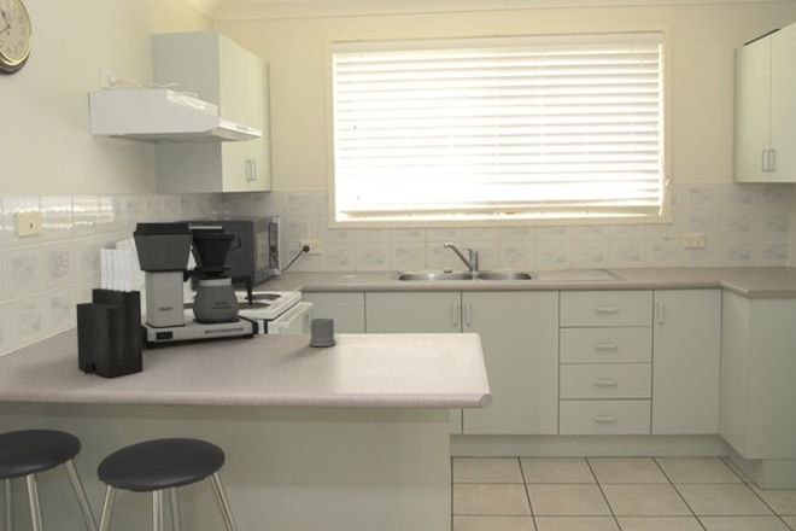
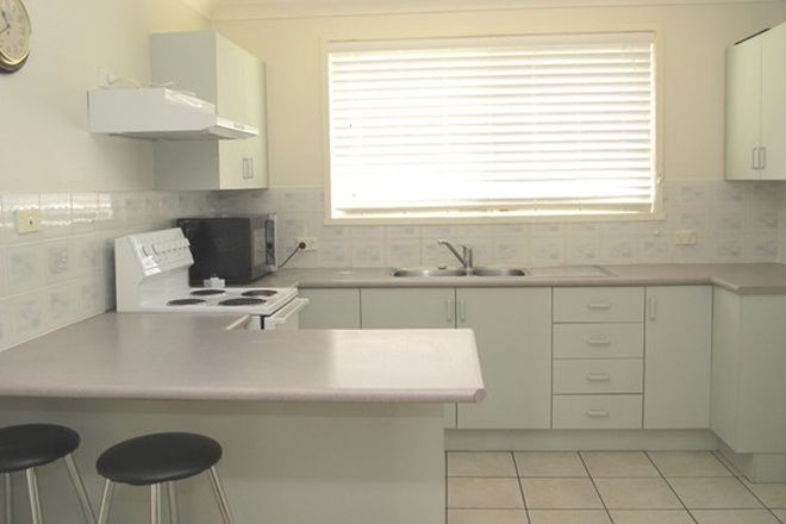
- mug [305,314,338,348]
- knife block [75,247,144,378]
- coffee maker [131,221,261,349]
